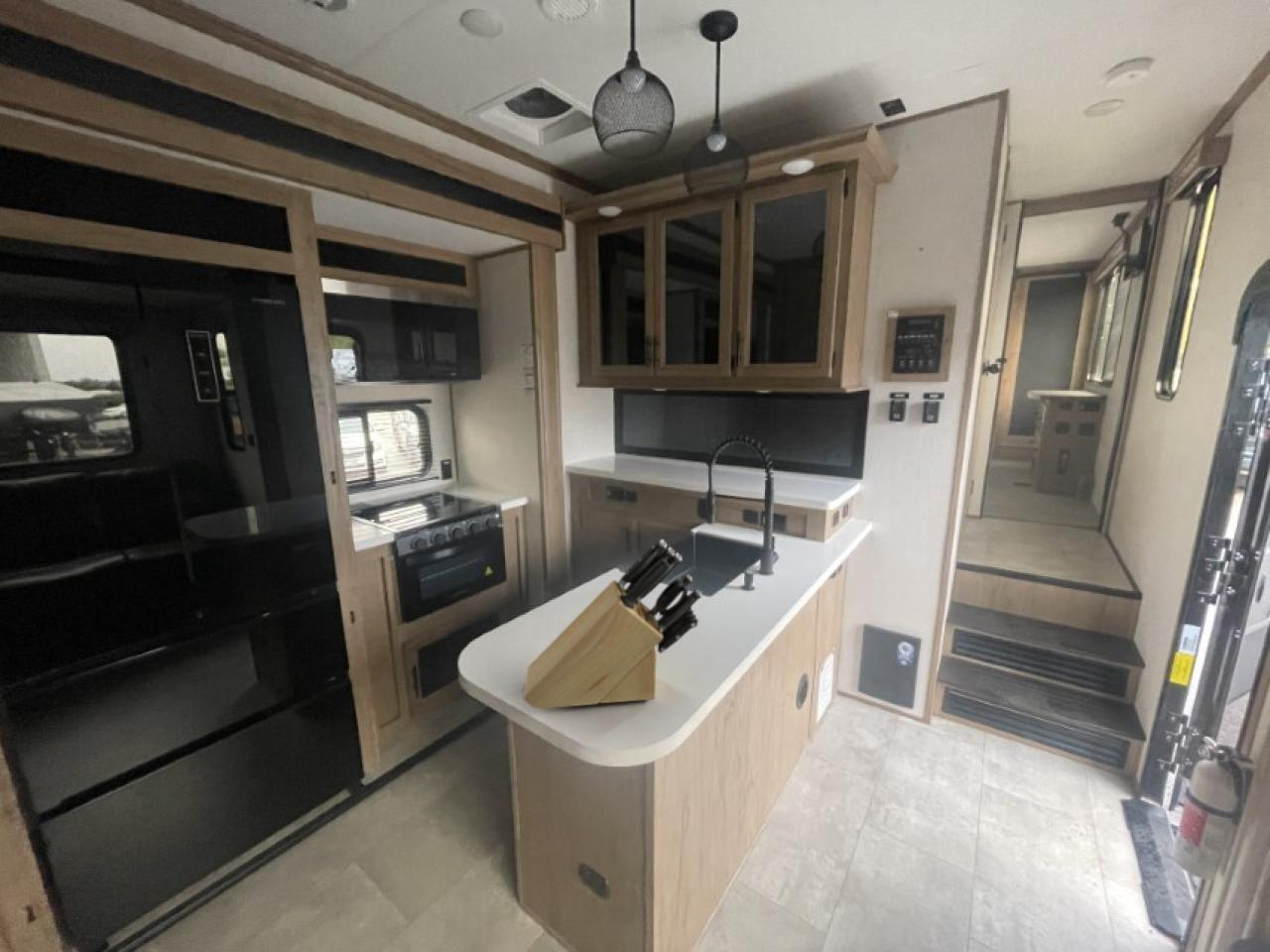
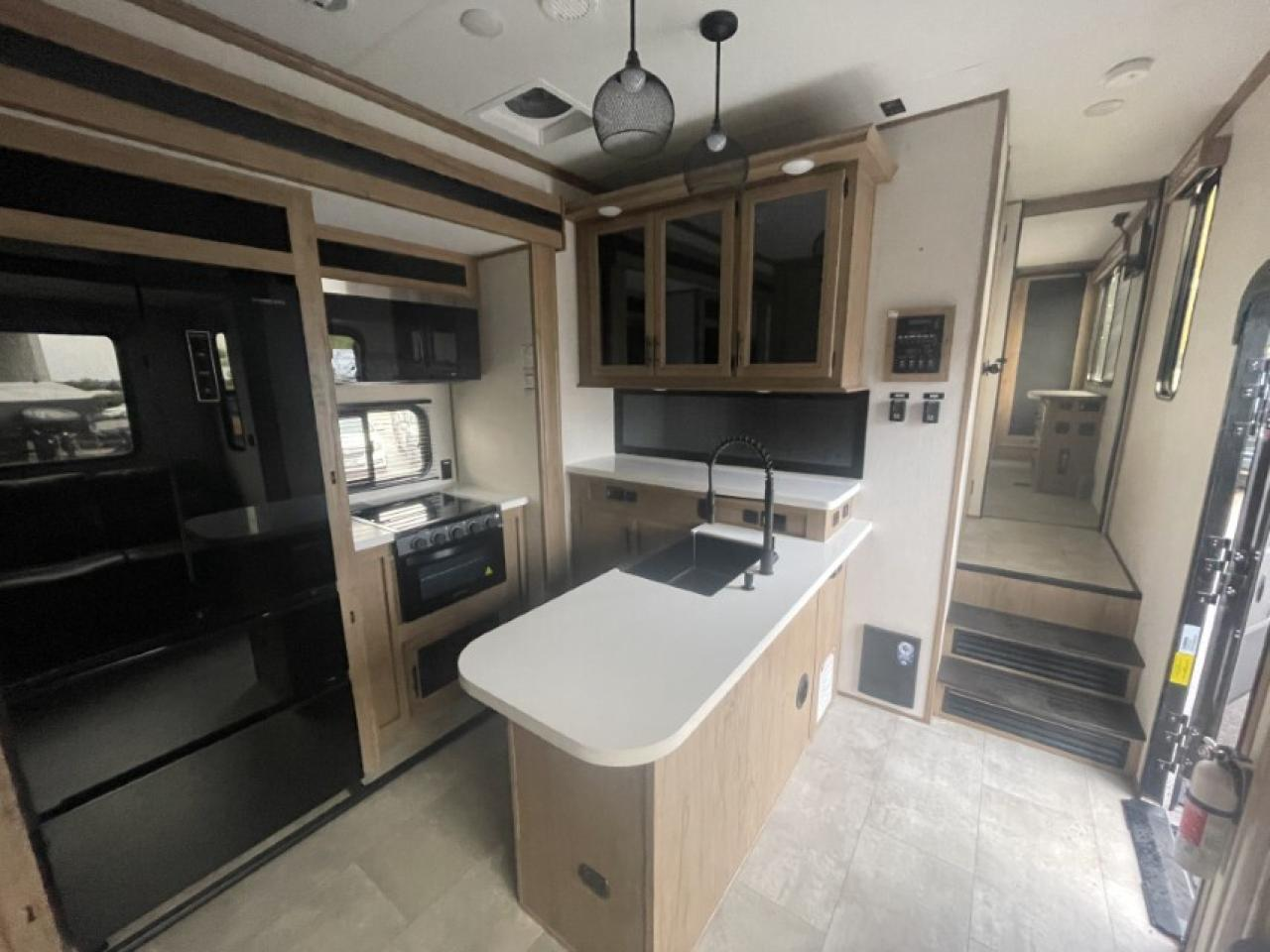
- knife block [522,538,702,709]
